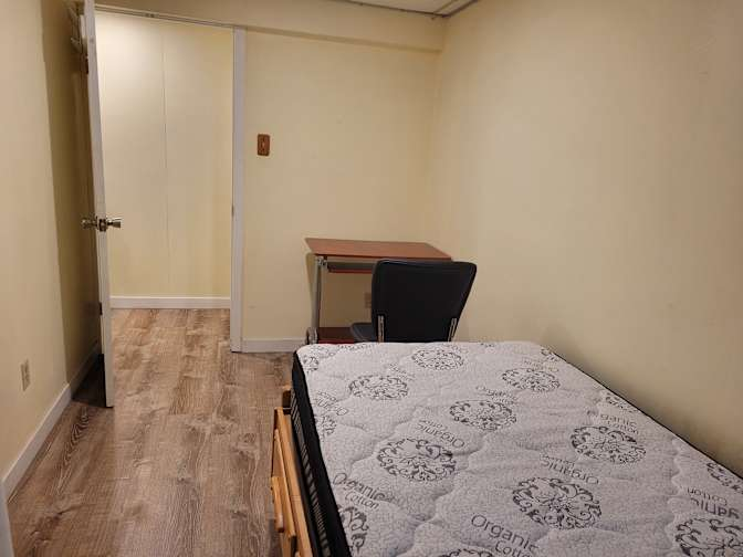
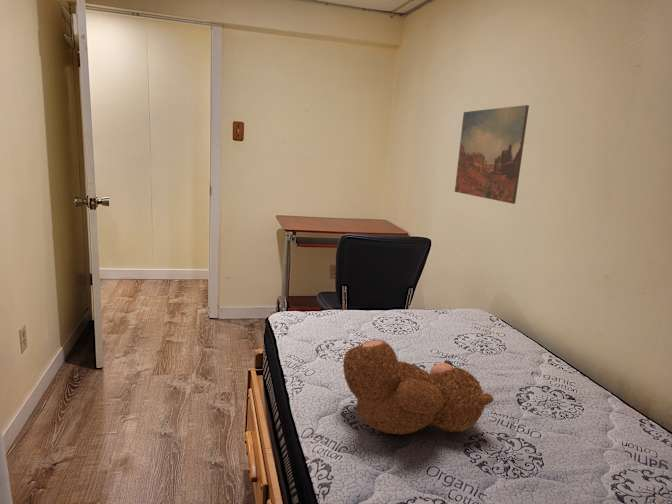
+ wall art [454,104,530,205]
+ teddy bear [342,338,495,436]
